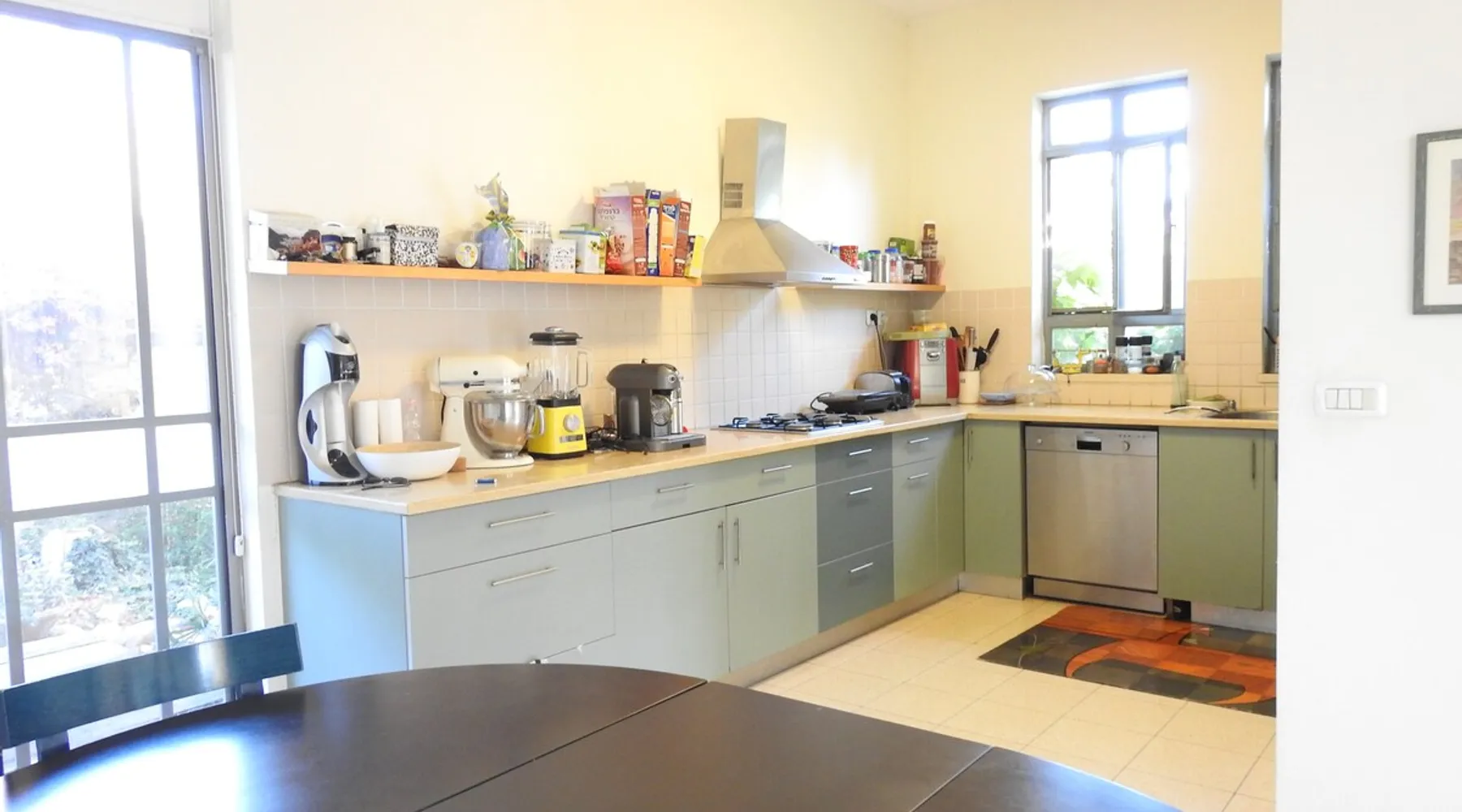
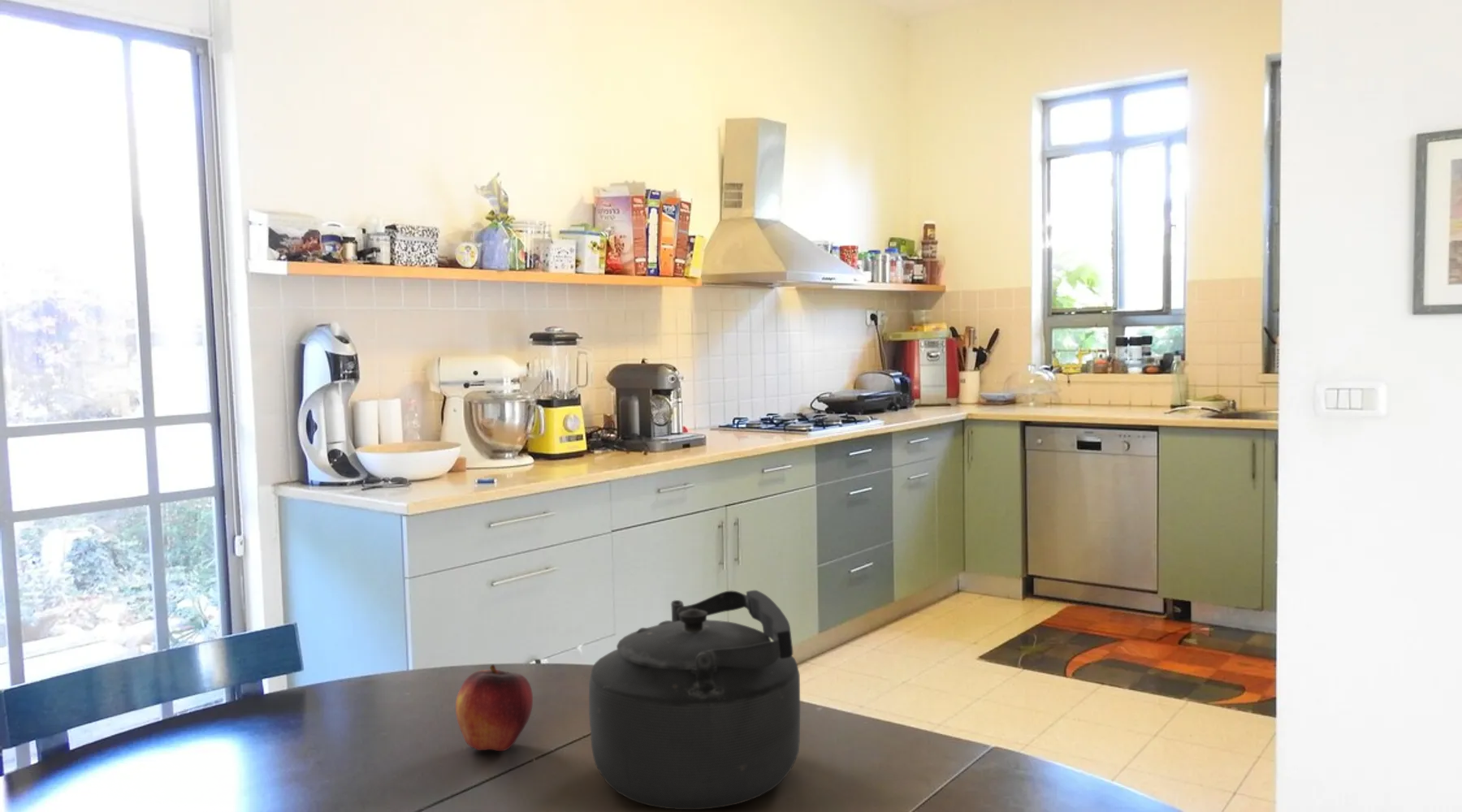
+ kettle [588,590,801,810]
+ fruit [455,664,534,752]
